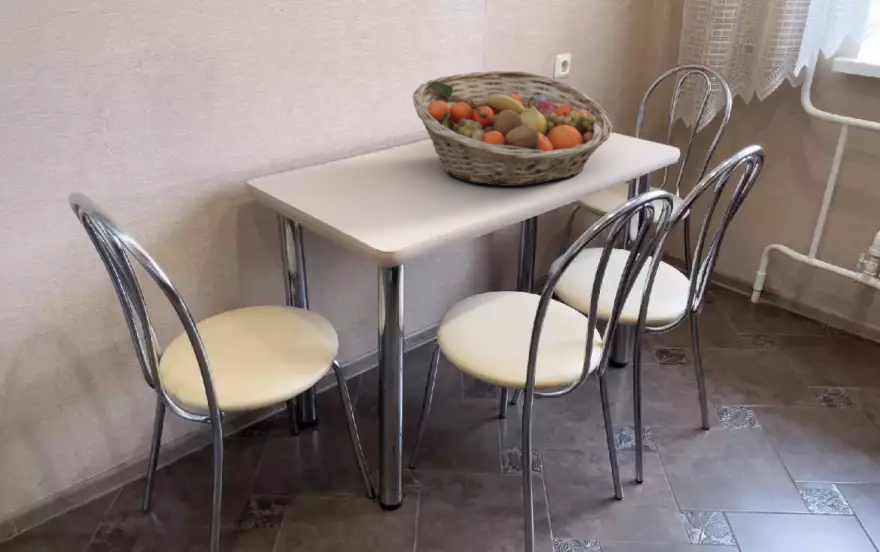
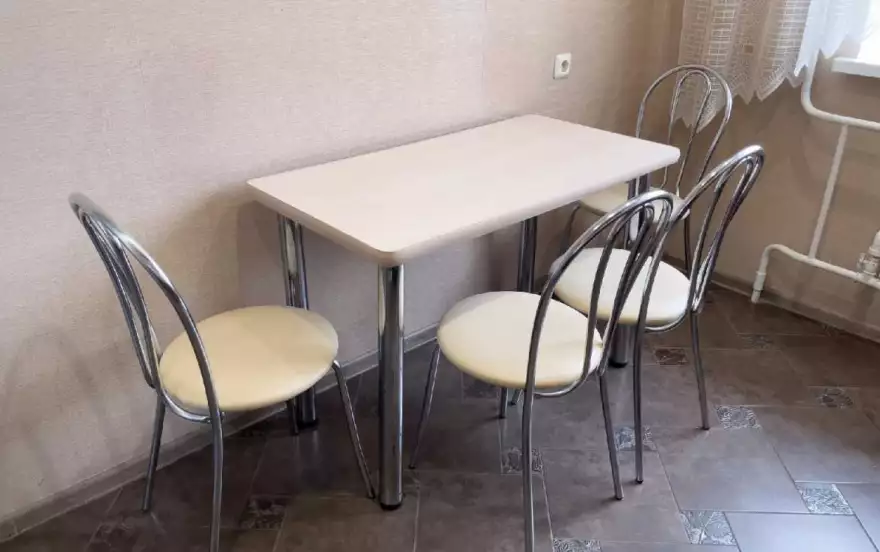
- fruit basket [411,70,614,187]
